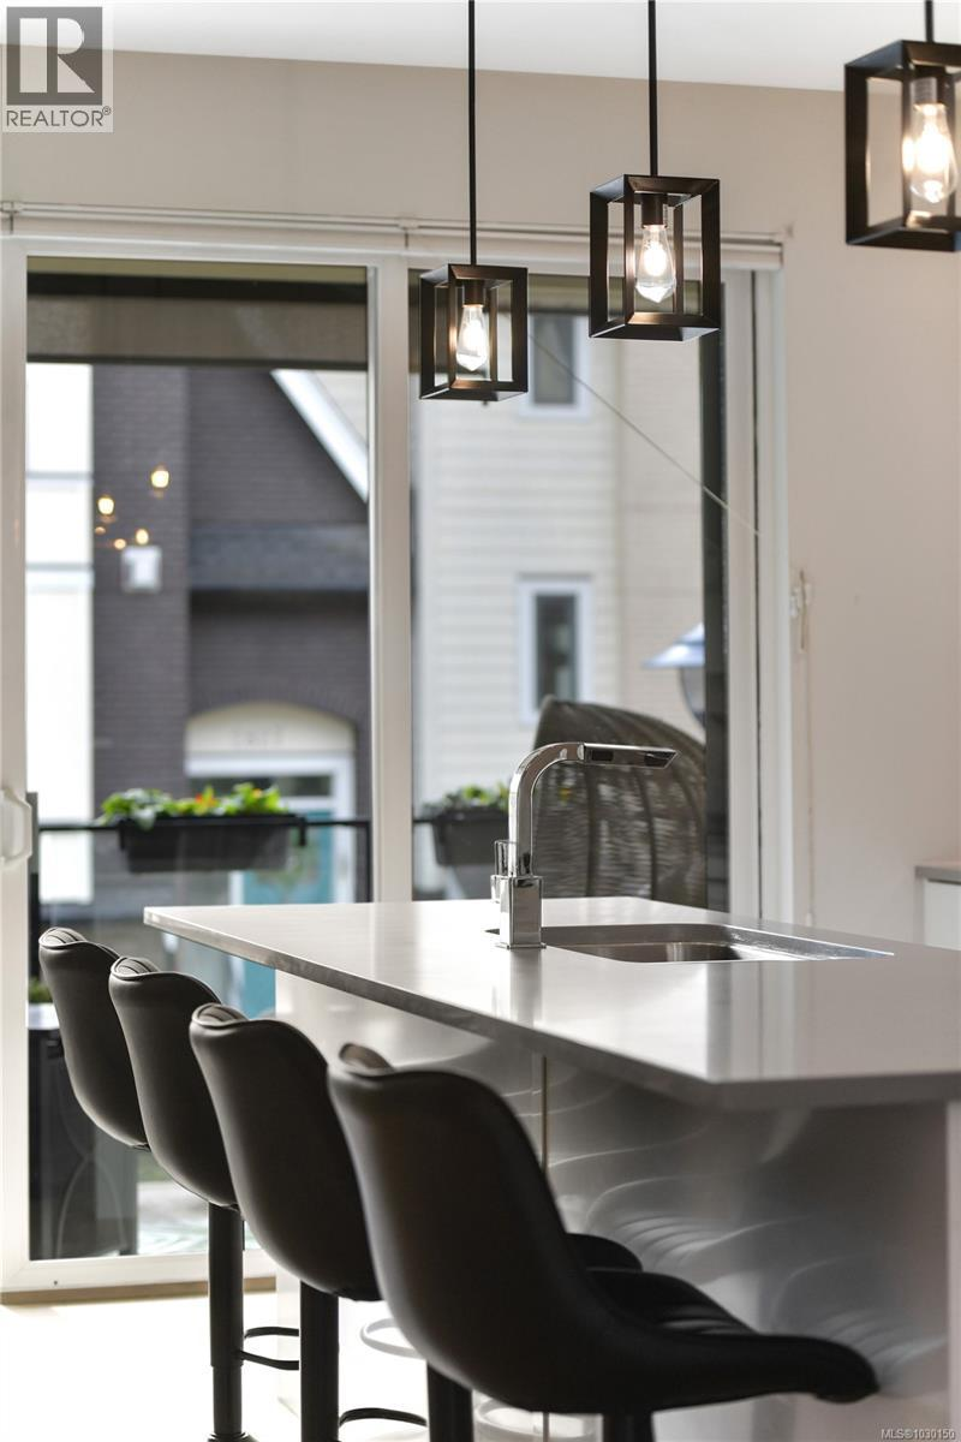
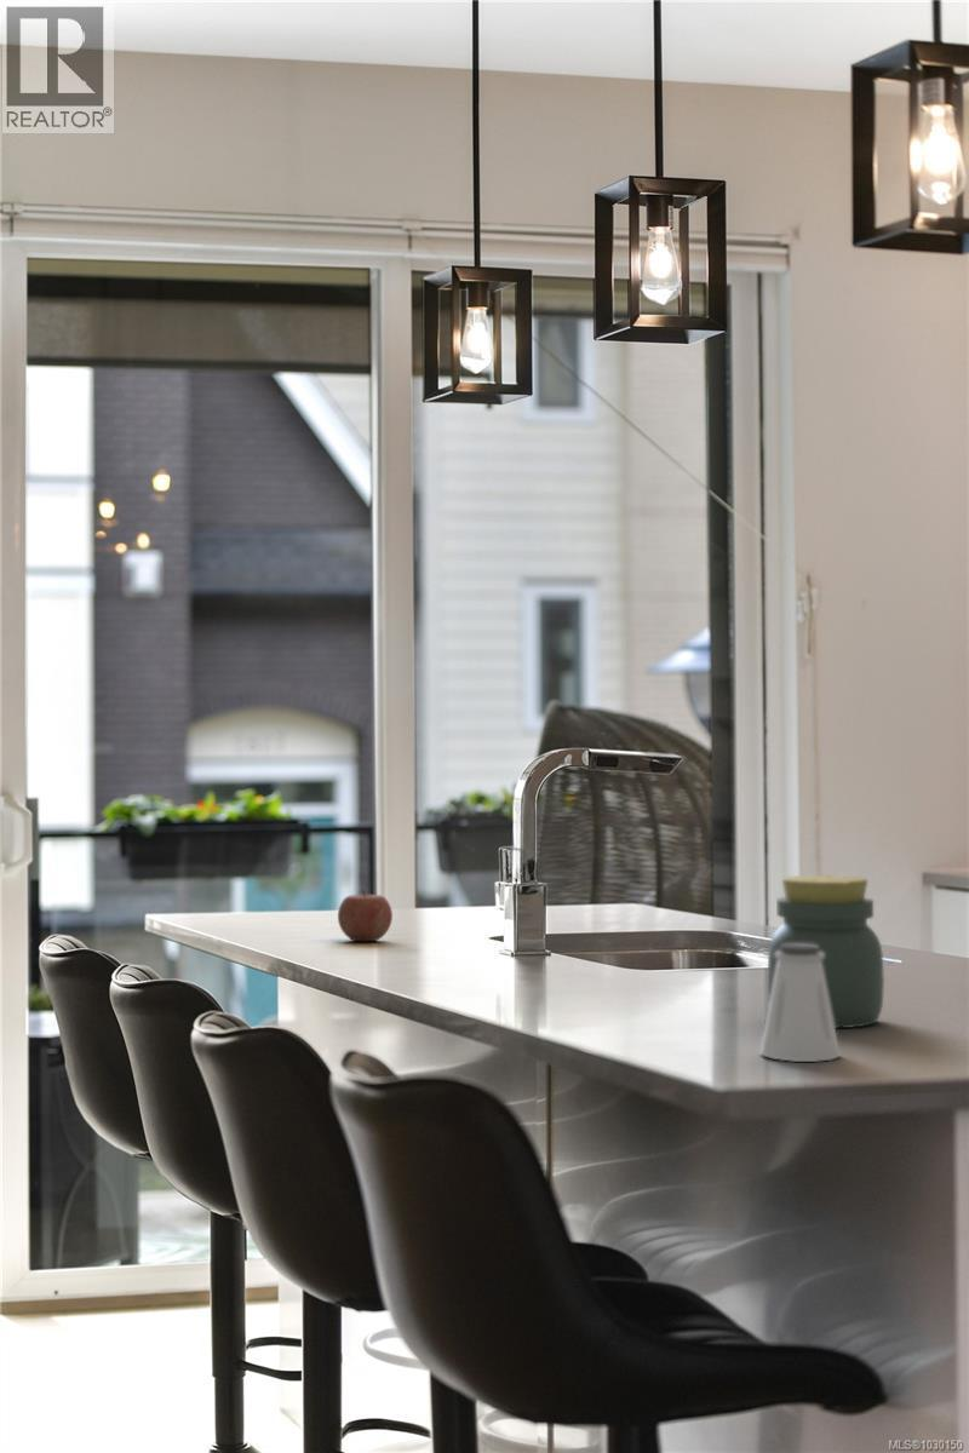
+ apple [337,889,394,942]
+ jar [767,874,885,1029]
+ saltshaker [758,943,842,1063]
